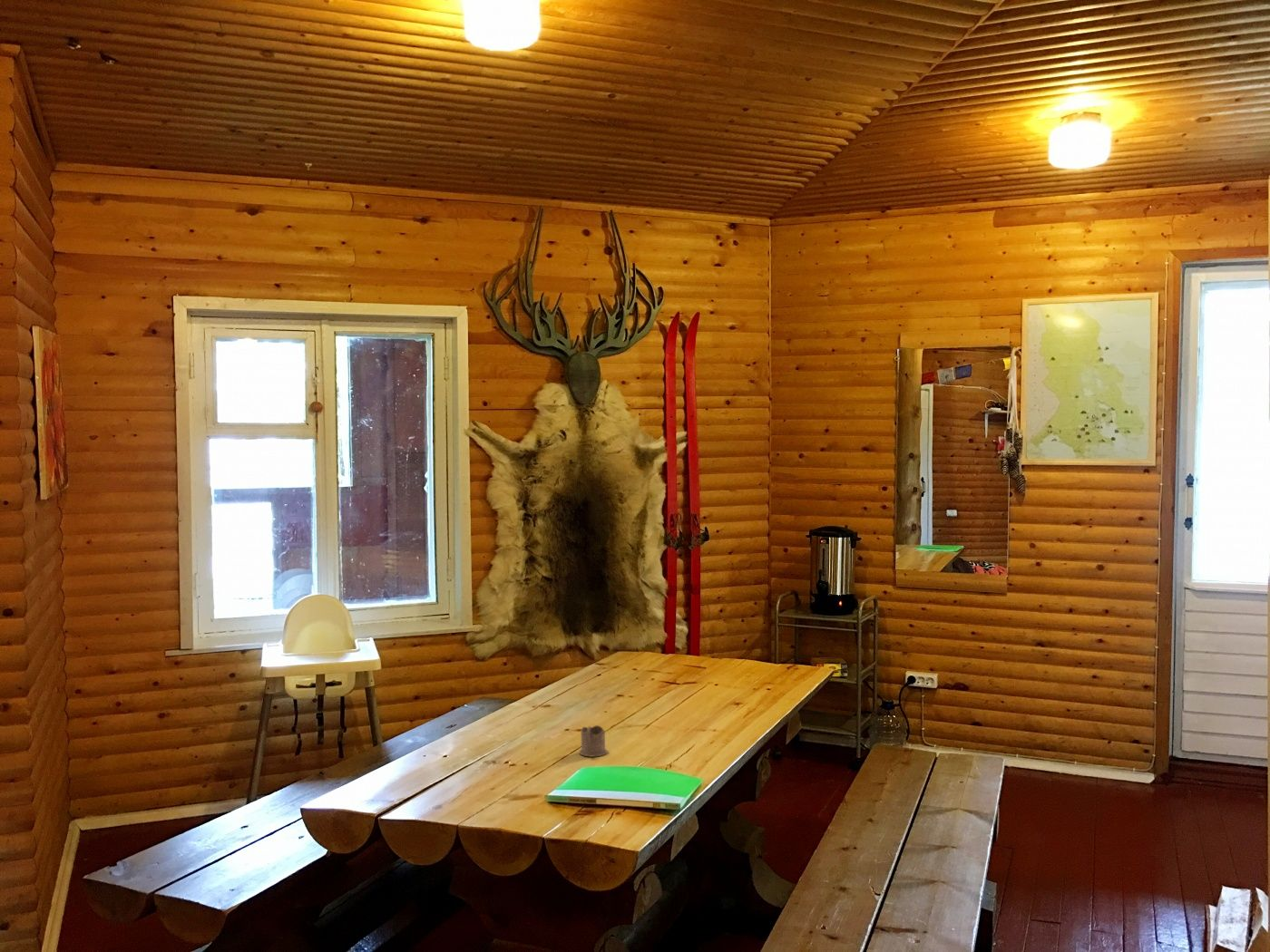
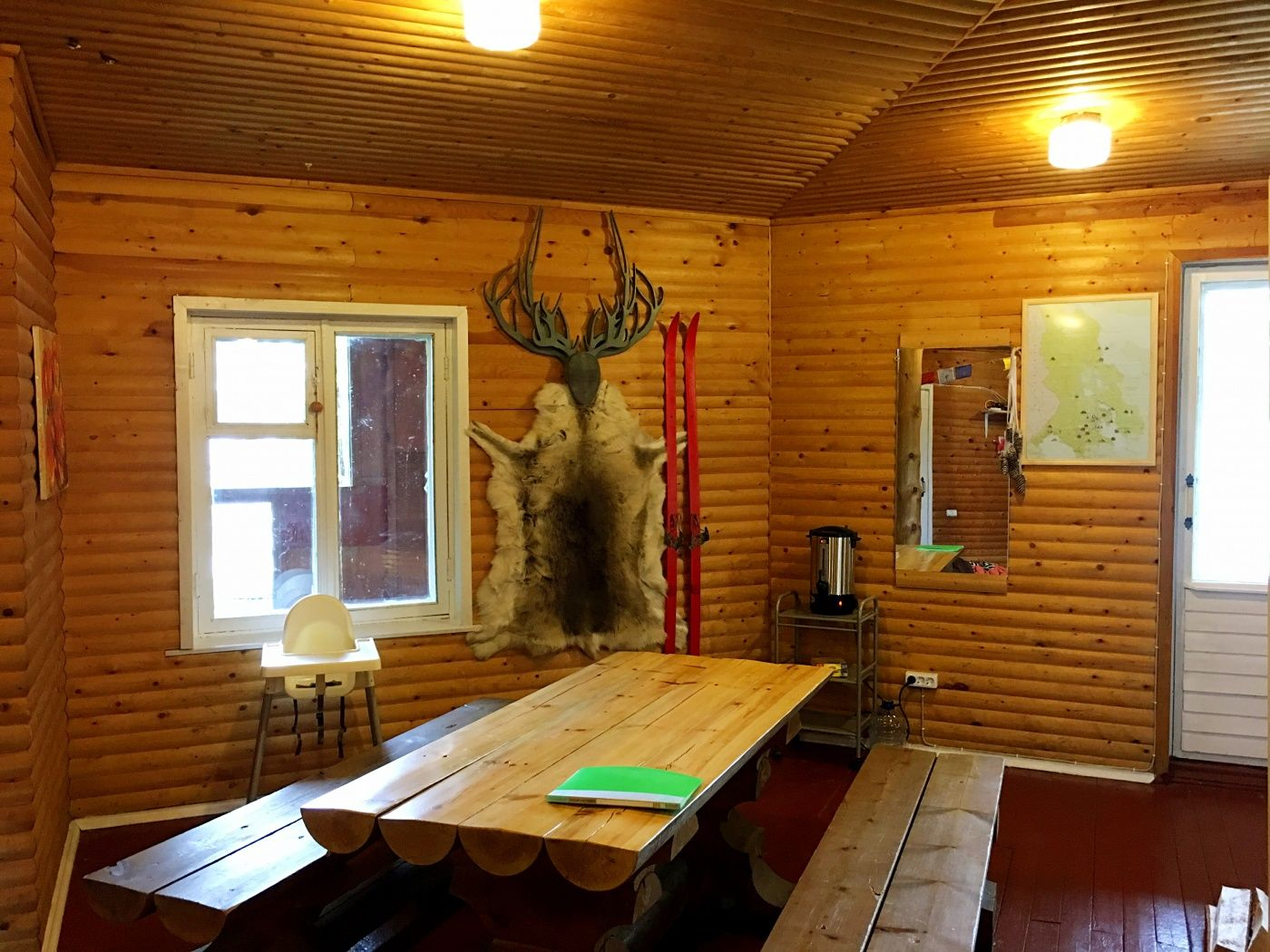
- tea glass holder [579,724,608,757]
